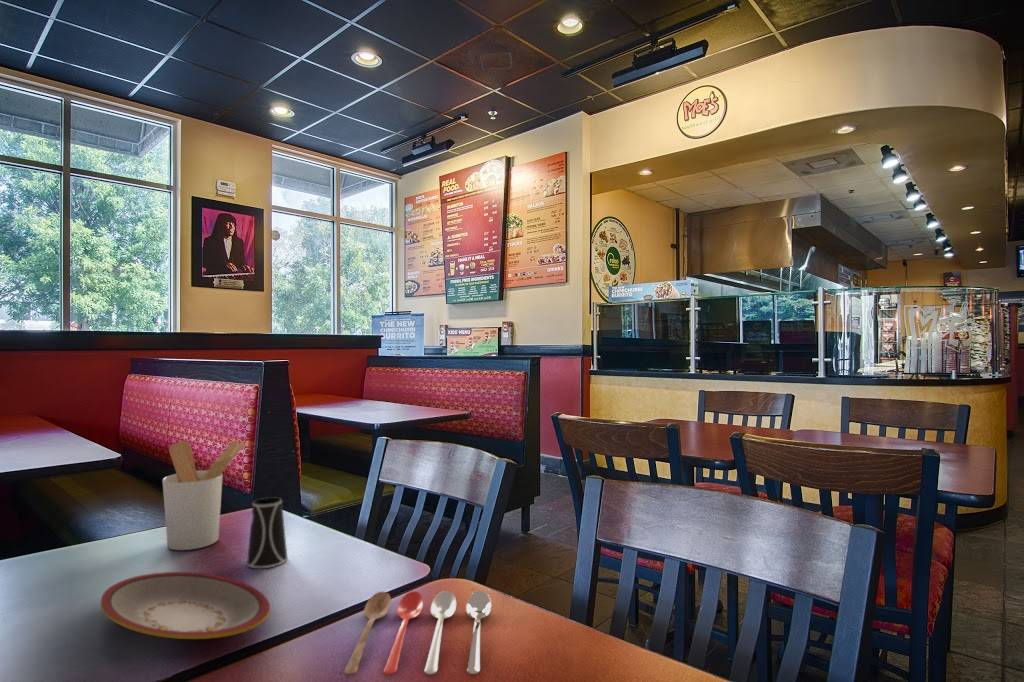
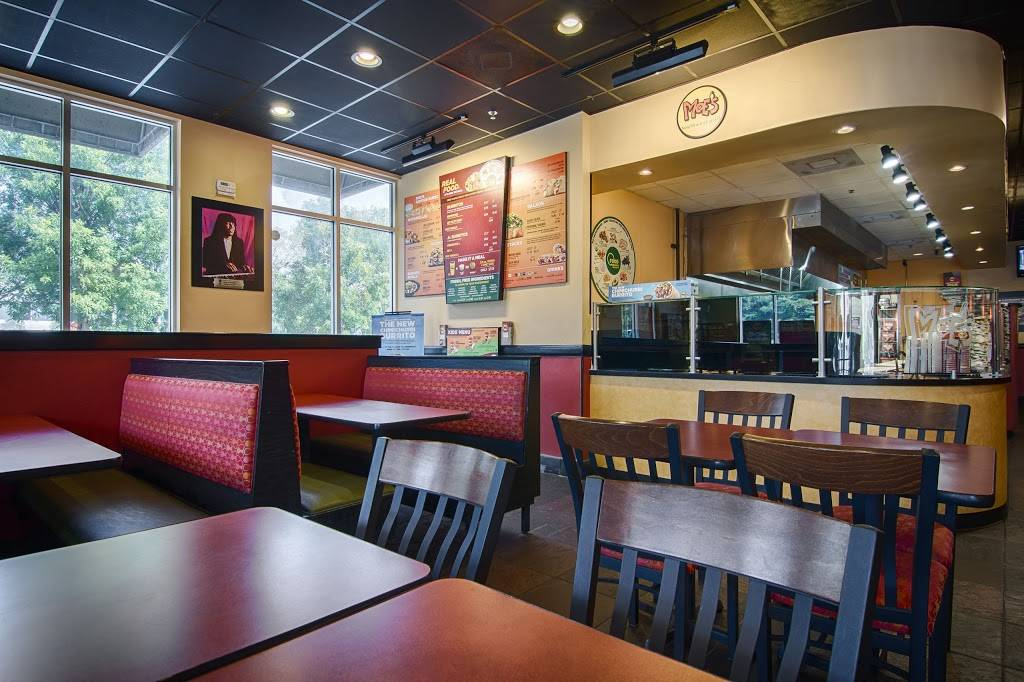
- plate [100,571,271,640]
- utensil holder [161,439,246,551]
- cooking utensil [343,590,492,676]
- cup [246,497,288,569]
